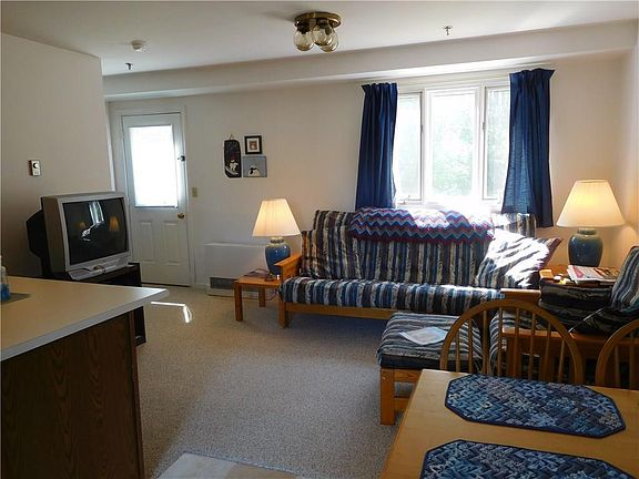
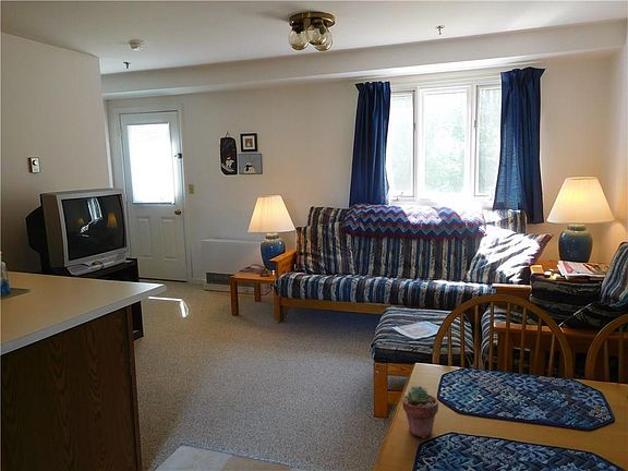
+ potted succulent [401,385,439,439]
